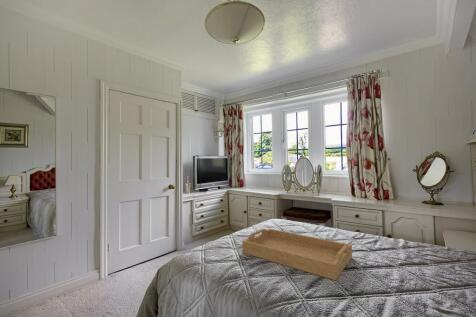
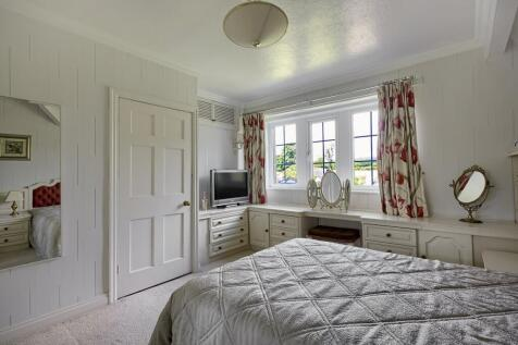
- serving tray [241,228,353,281]
